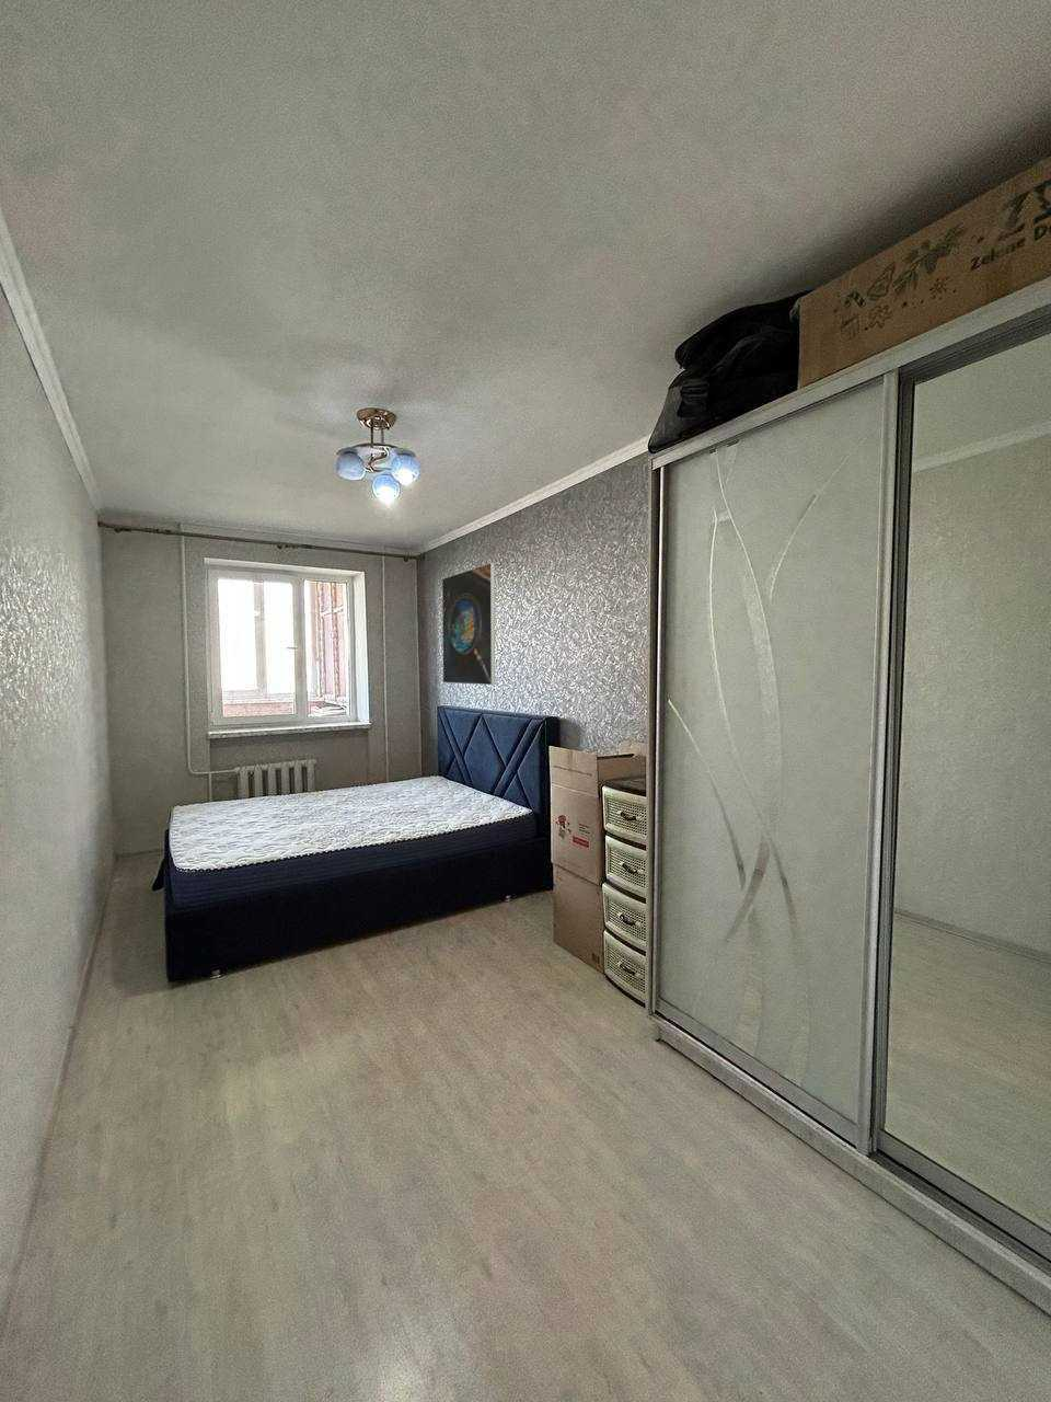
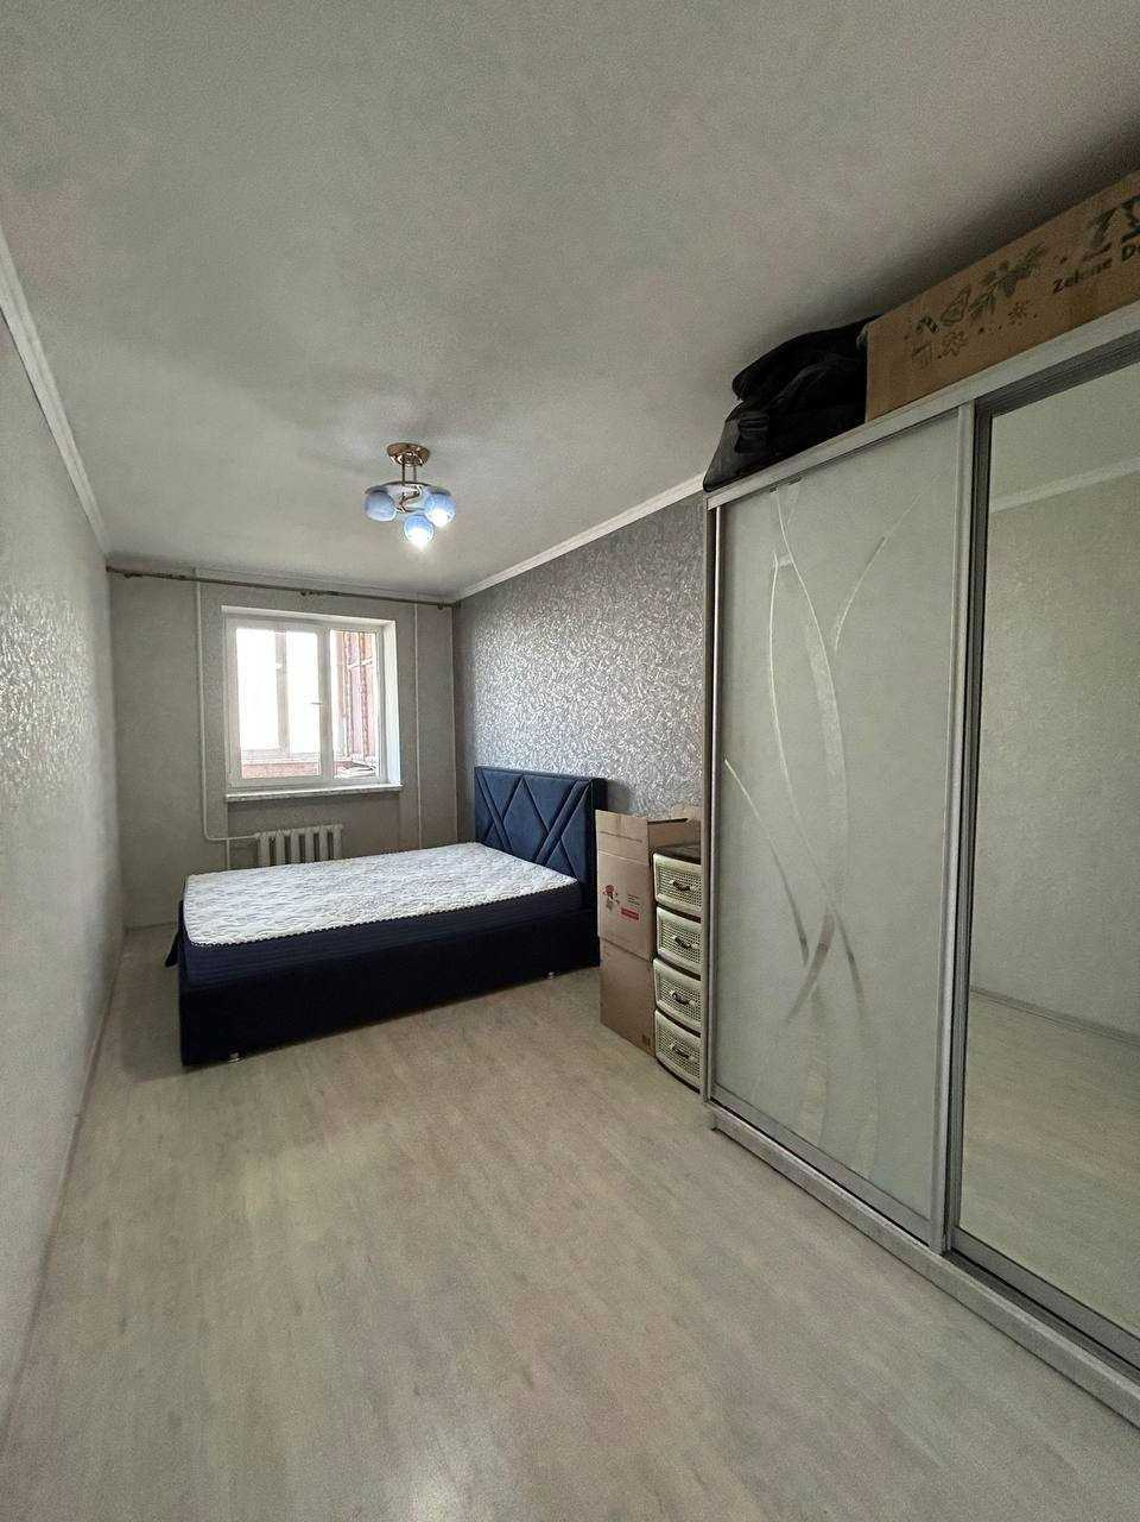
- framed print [442,562,496,686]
